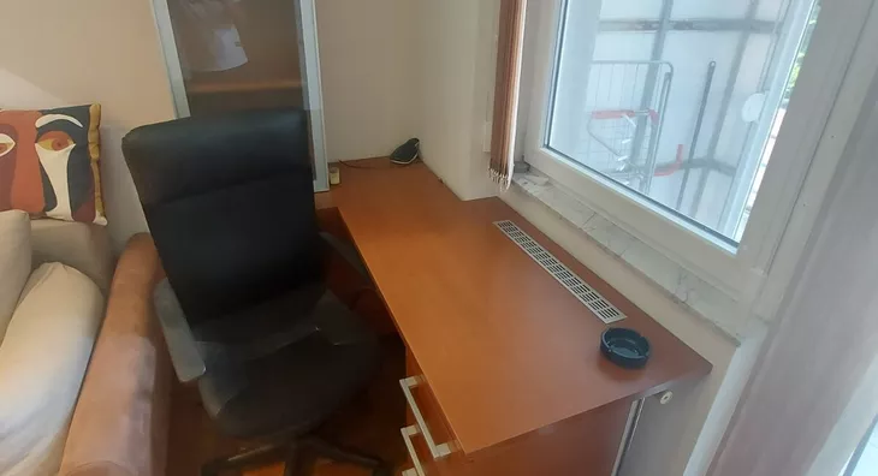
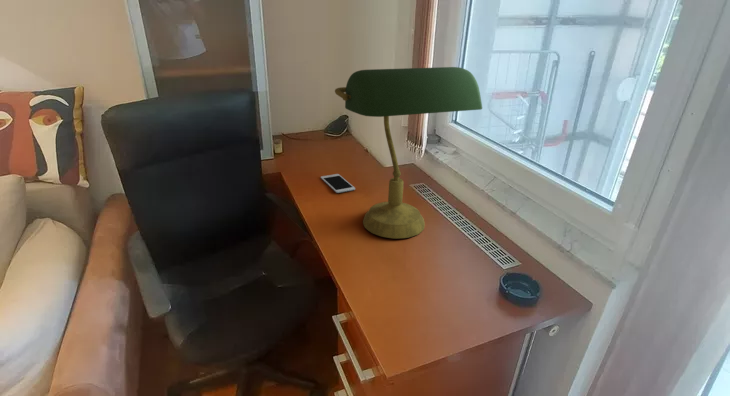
+ cell phone [320,173,356,194]
+ desk lamp [334,66,483,240]
